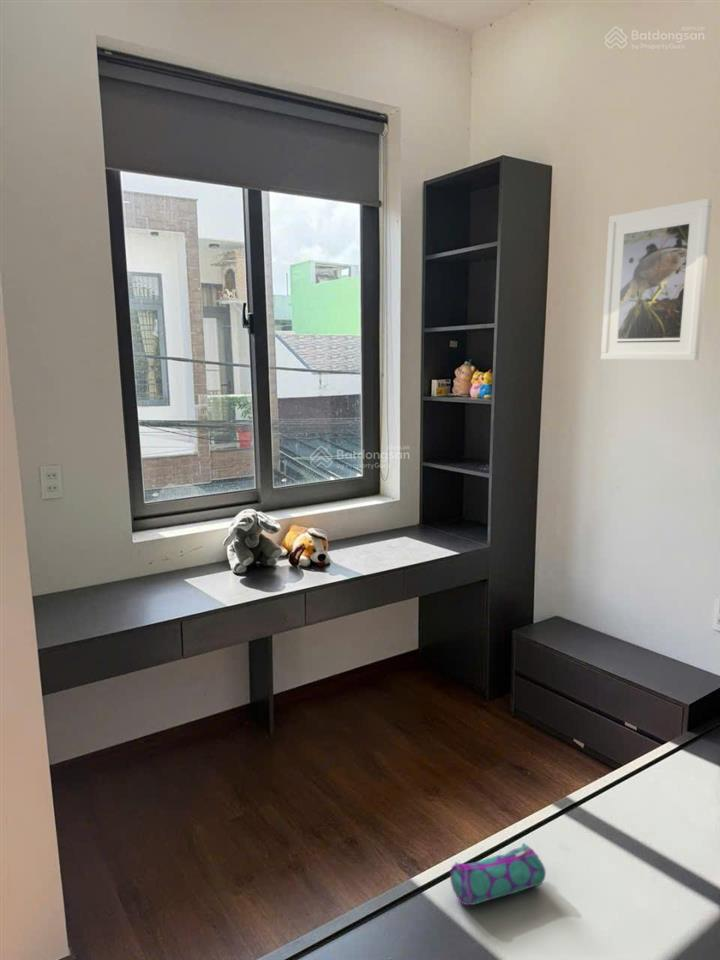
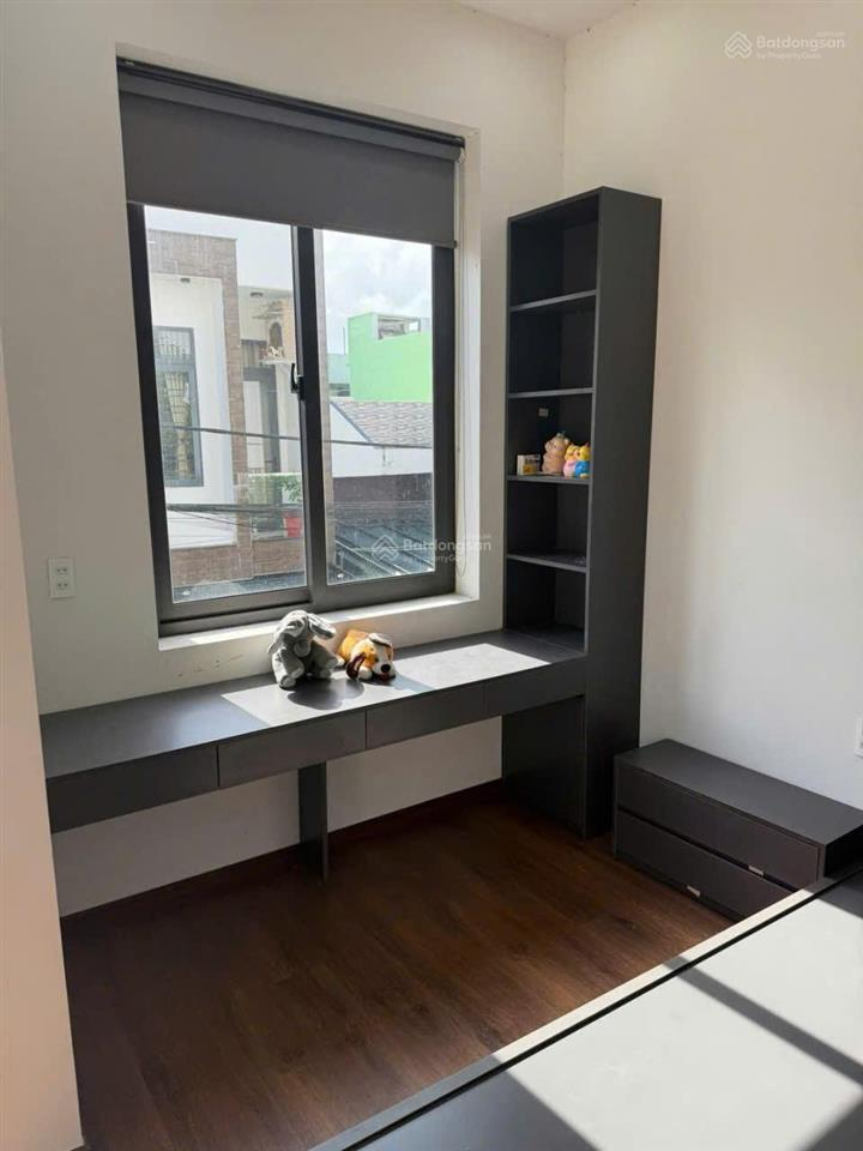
- pencil case [449,843,547,906]
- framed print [600,197,713,362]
